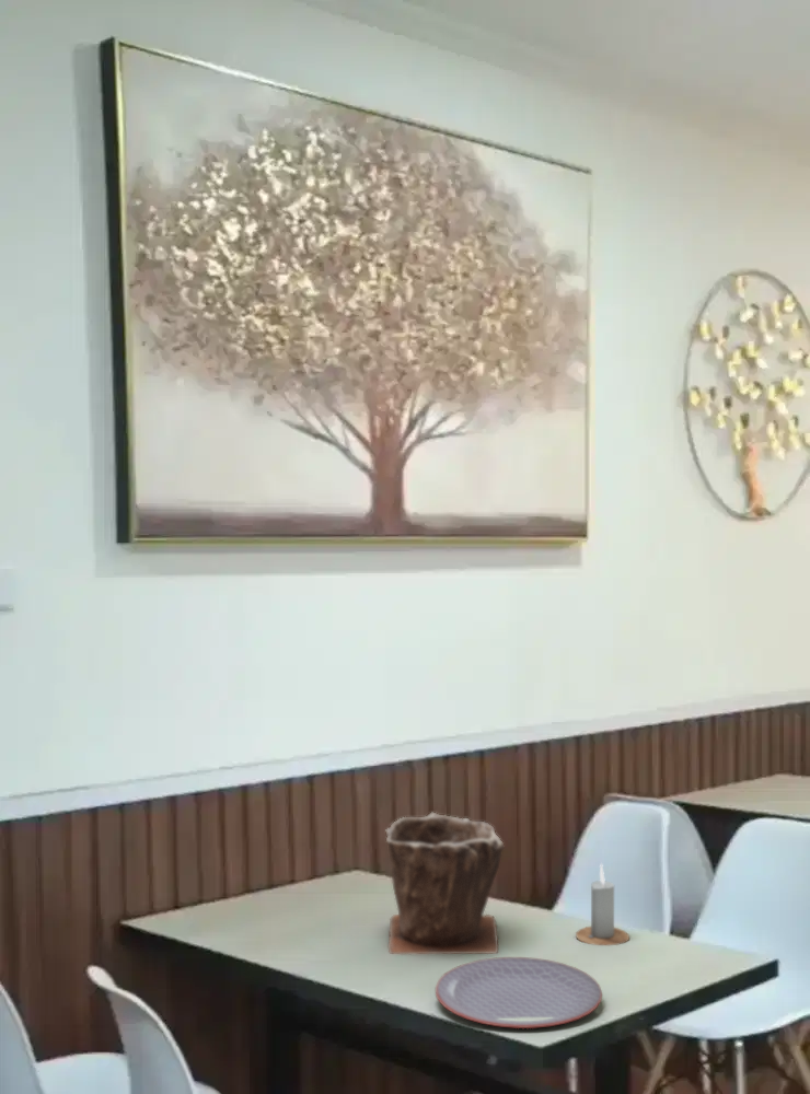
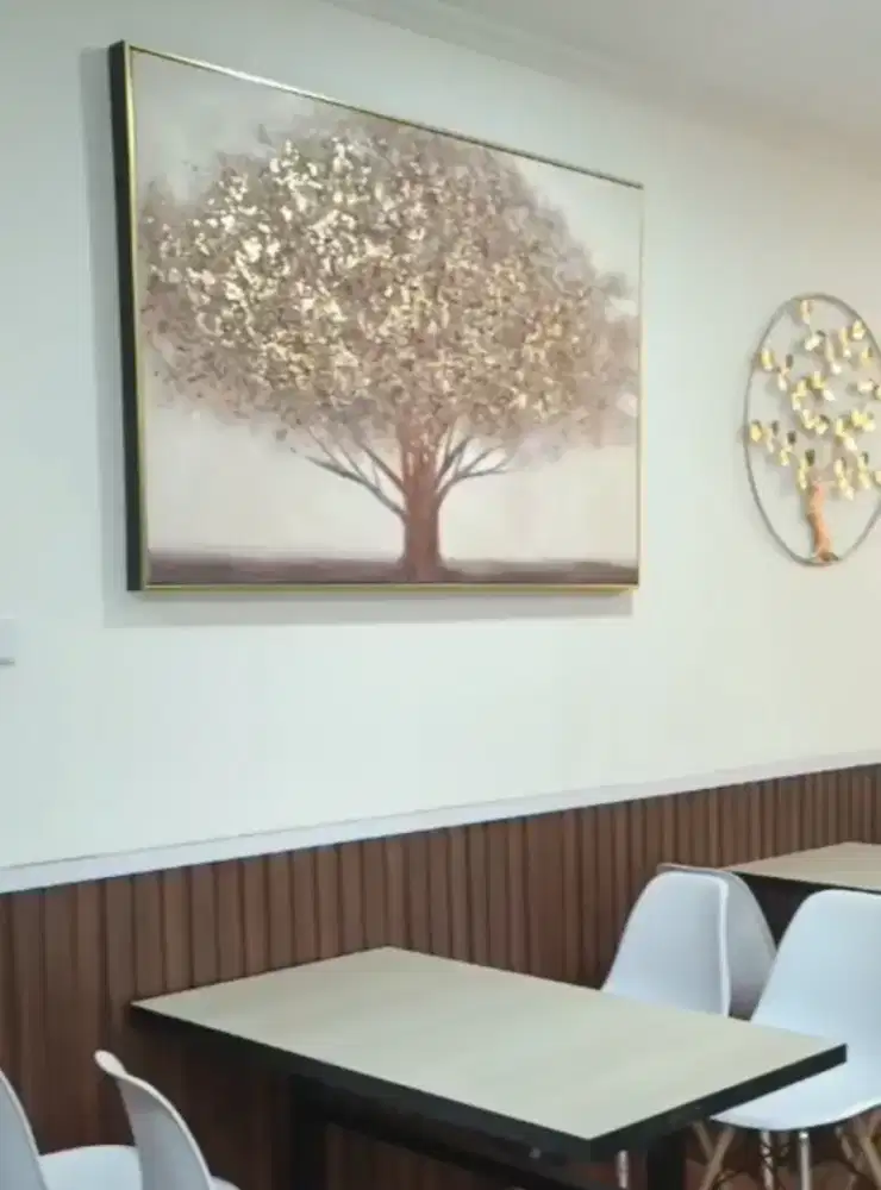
- candle [575,862,630,946]
- plant pot [385,812,506,955]
- plate [435,956,603,1029]
